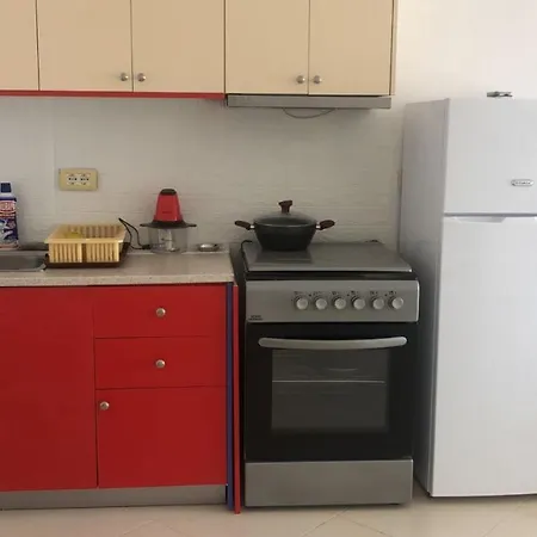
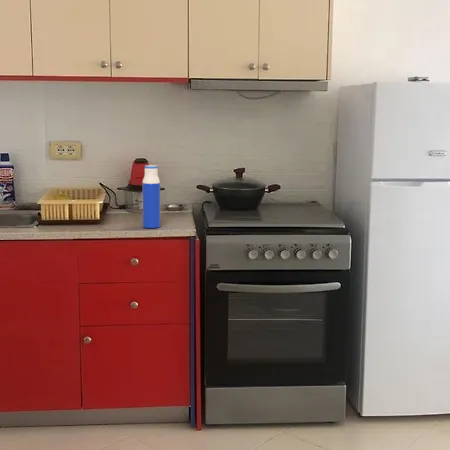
+ water bottle [142,164,161,229]
